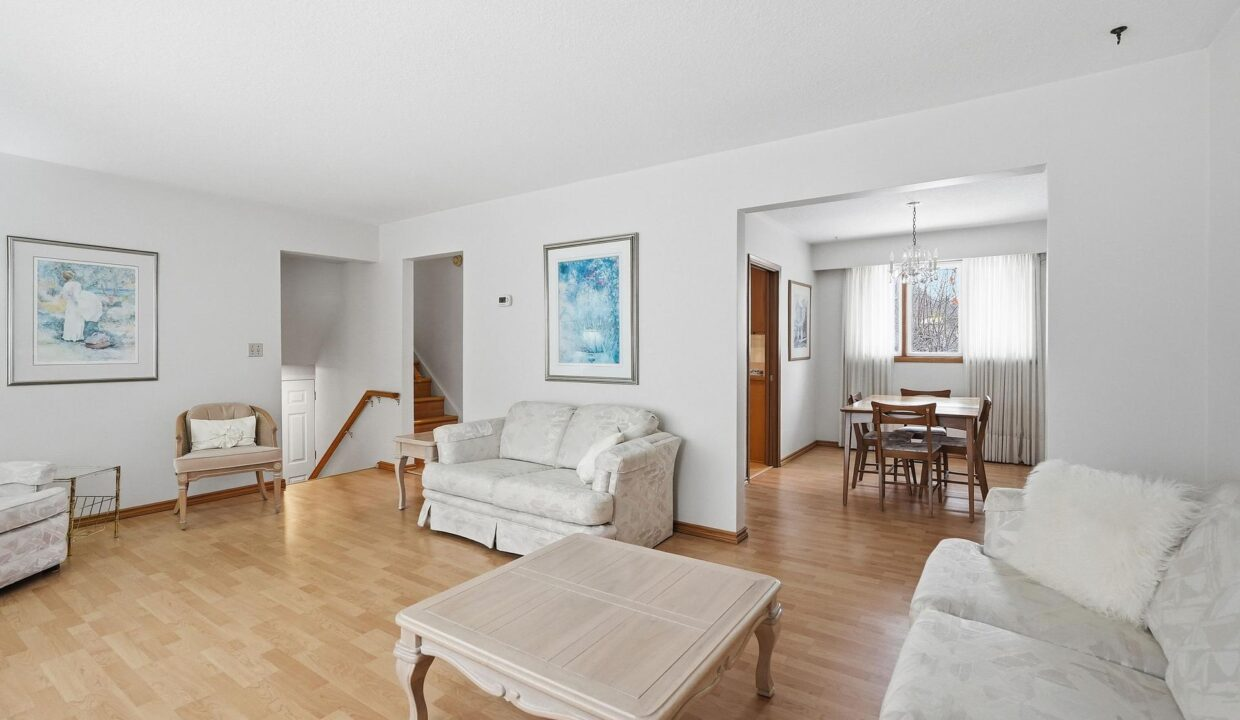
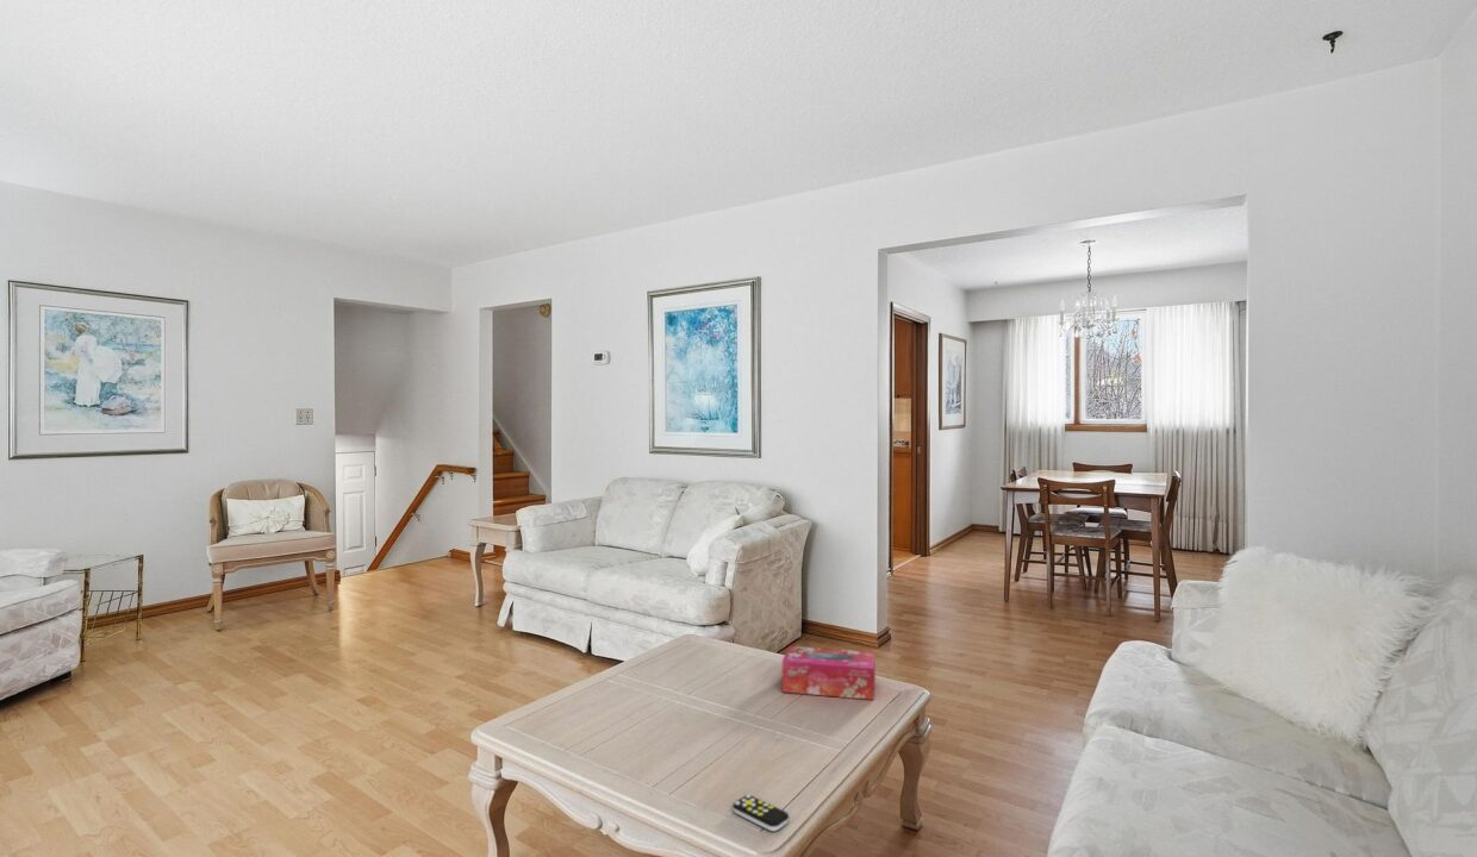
+ remote control [731,794,790,832]
+ tissue box [781,645,877,701]
